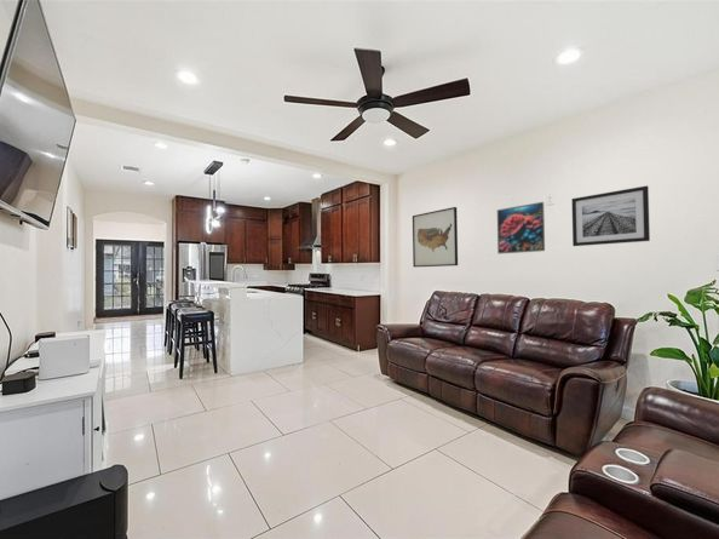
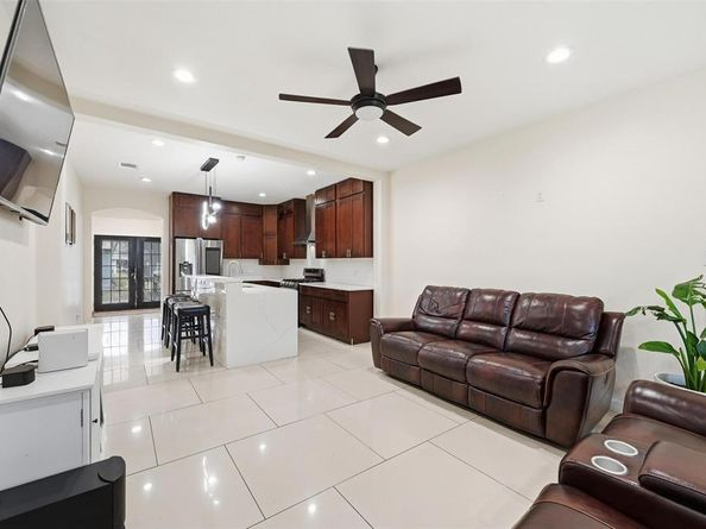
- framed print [496,201,546,254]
- wall art [570,184,651,247]
- wall art [412,206,459,268]
